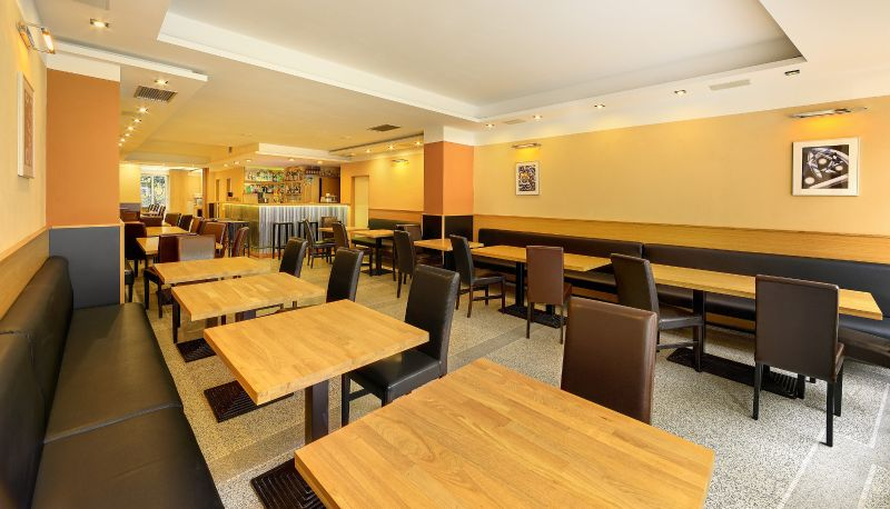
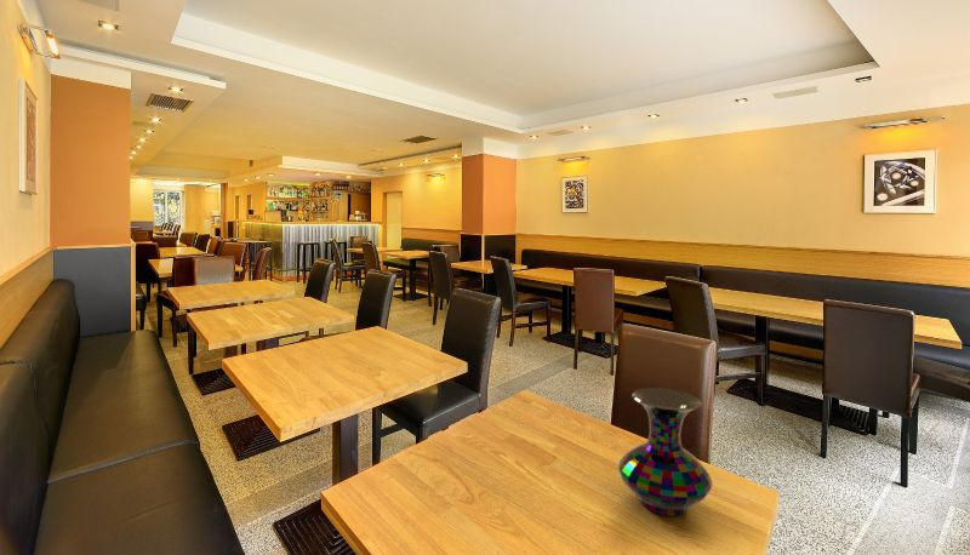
+ vase [617,387,714,517]
